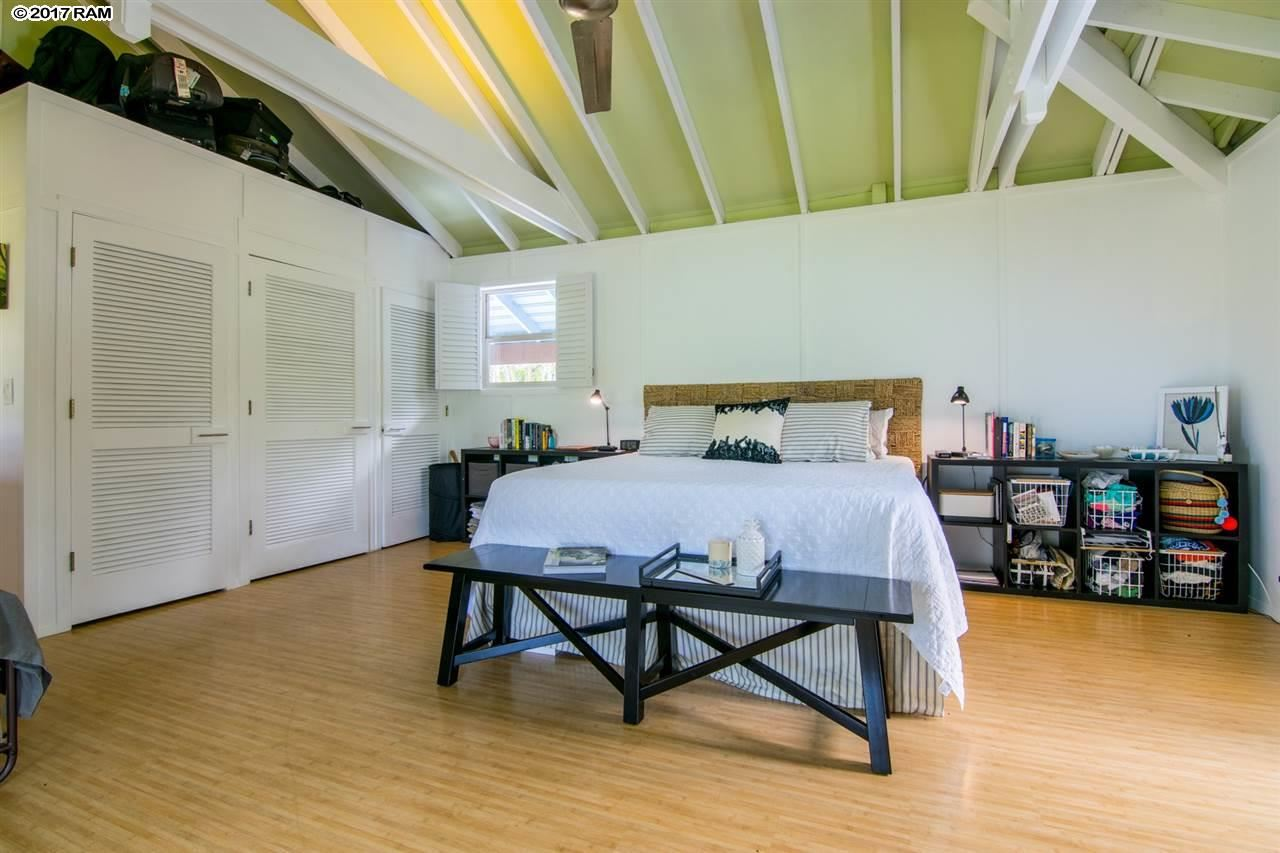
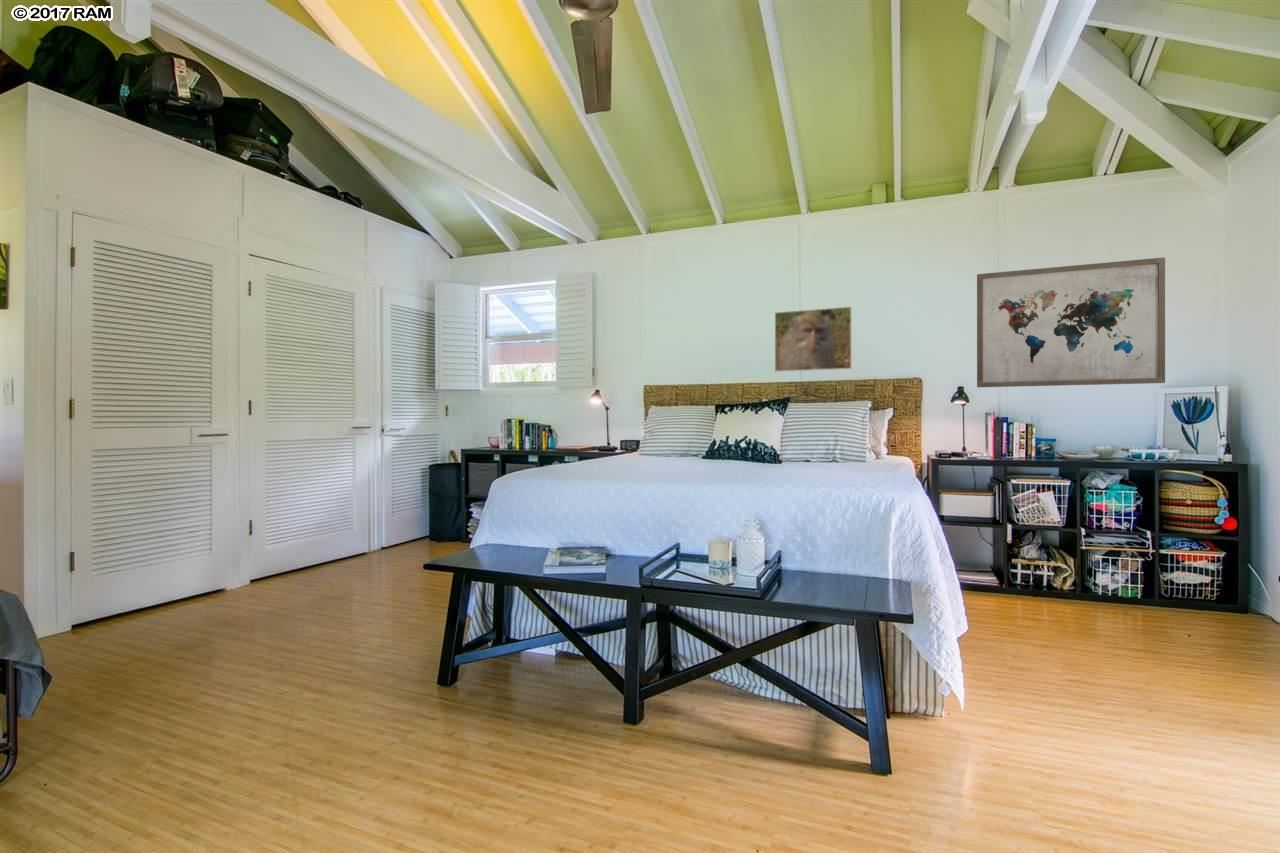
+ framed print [774,306,853,373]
+ wall art [976,256,1166,388]
